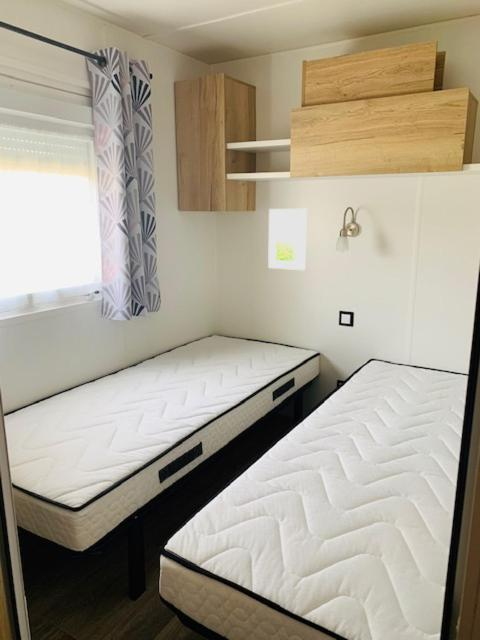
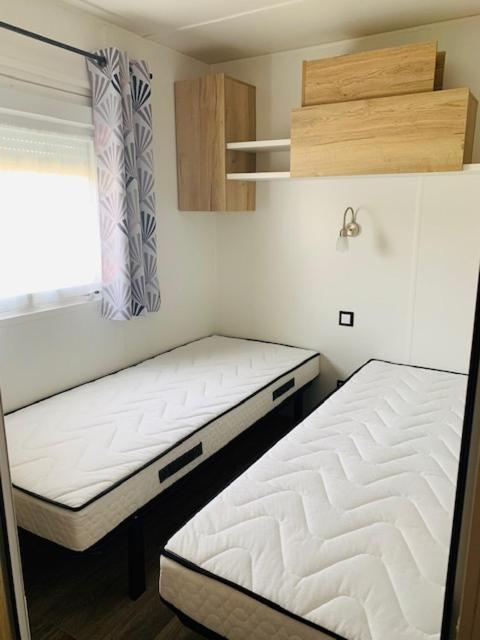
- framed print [267,208,308,271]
